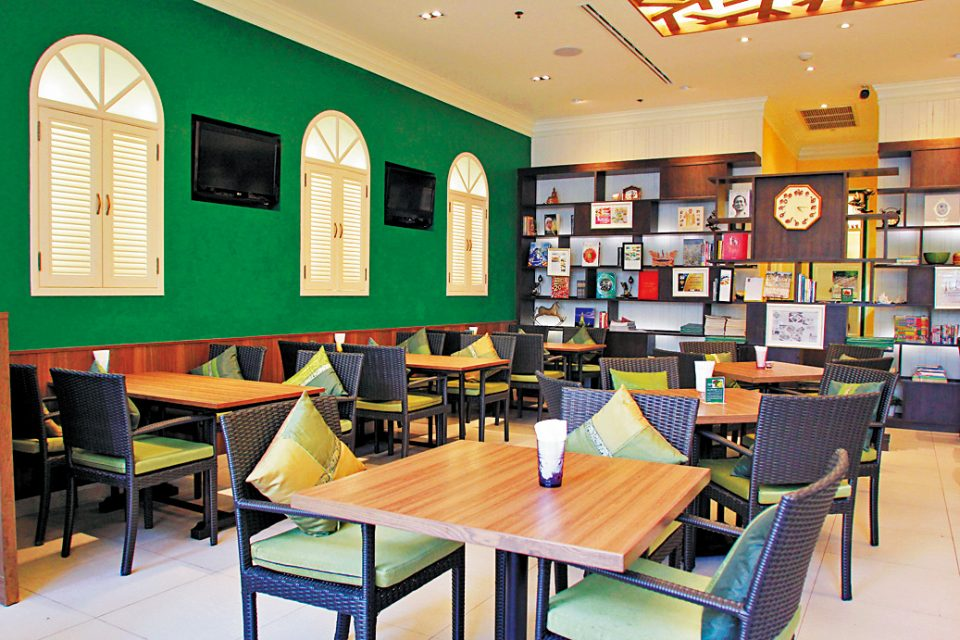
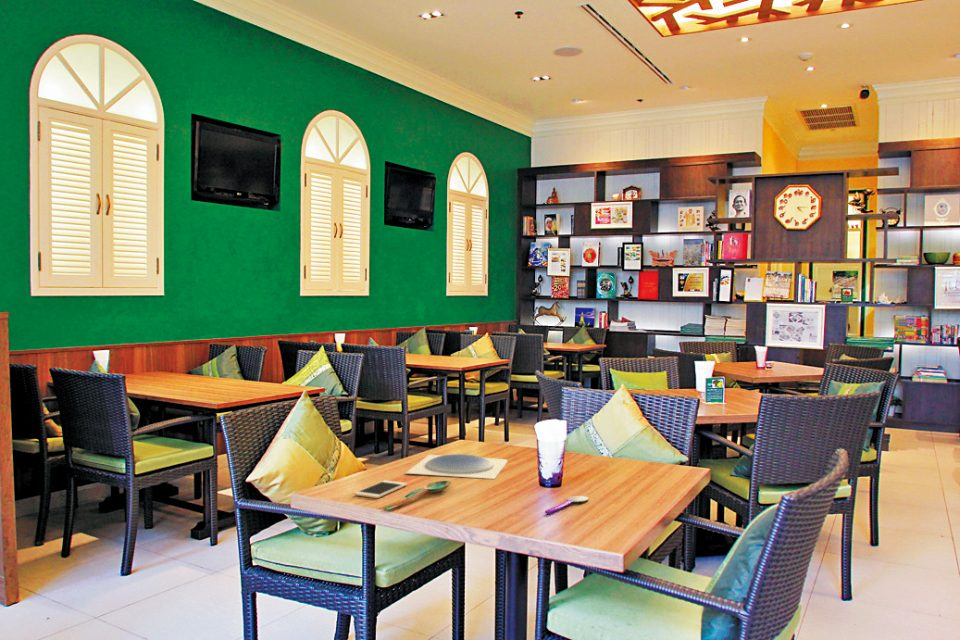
+ plate [405,453,508,480]
+ spoon [544,495,589,515]
+ cell phone [354,479,408,499]
+ spoon [382,480,452,511]
